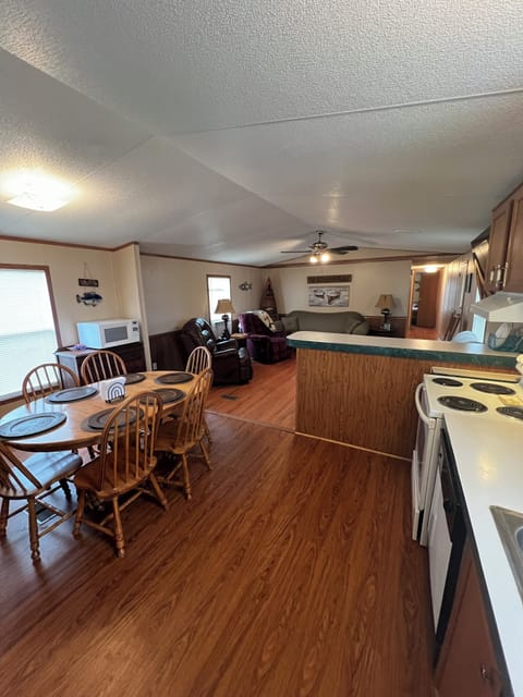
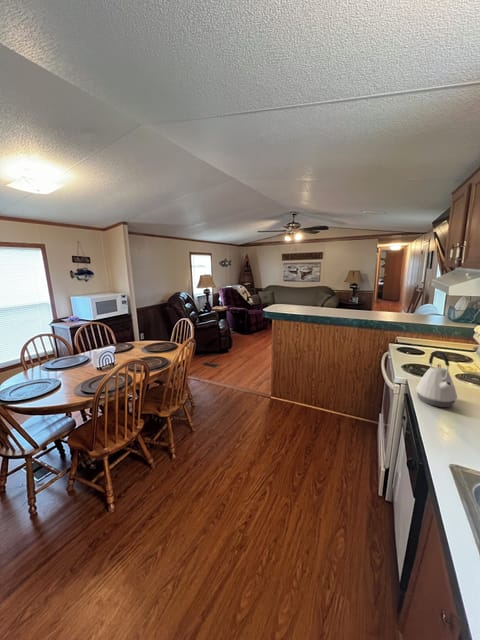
+ kettle [415,350,458,408]
